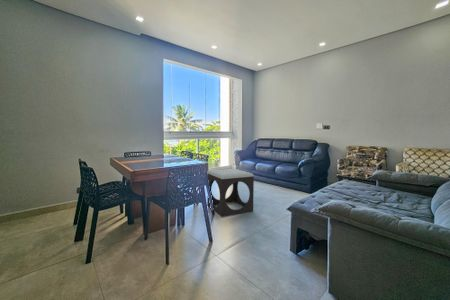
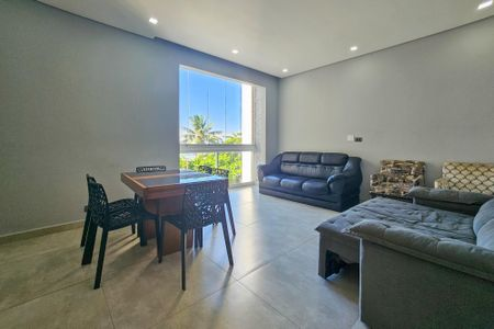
- footstool [207,168,255,218]
